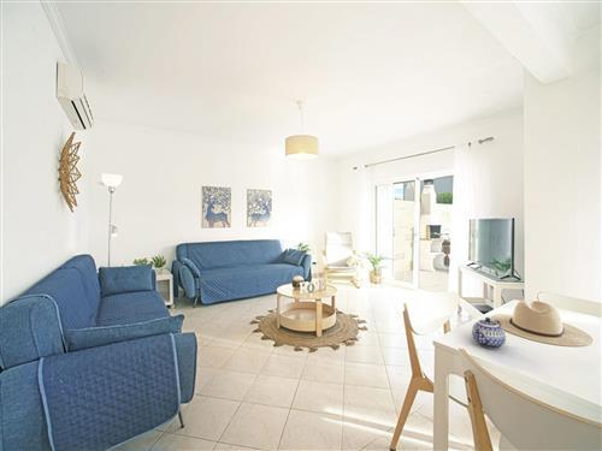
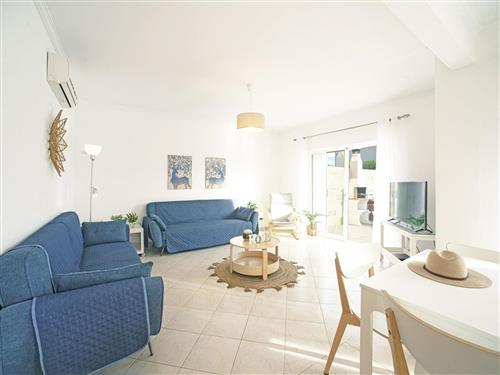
- teapot [471,316,507,350]
